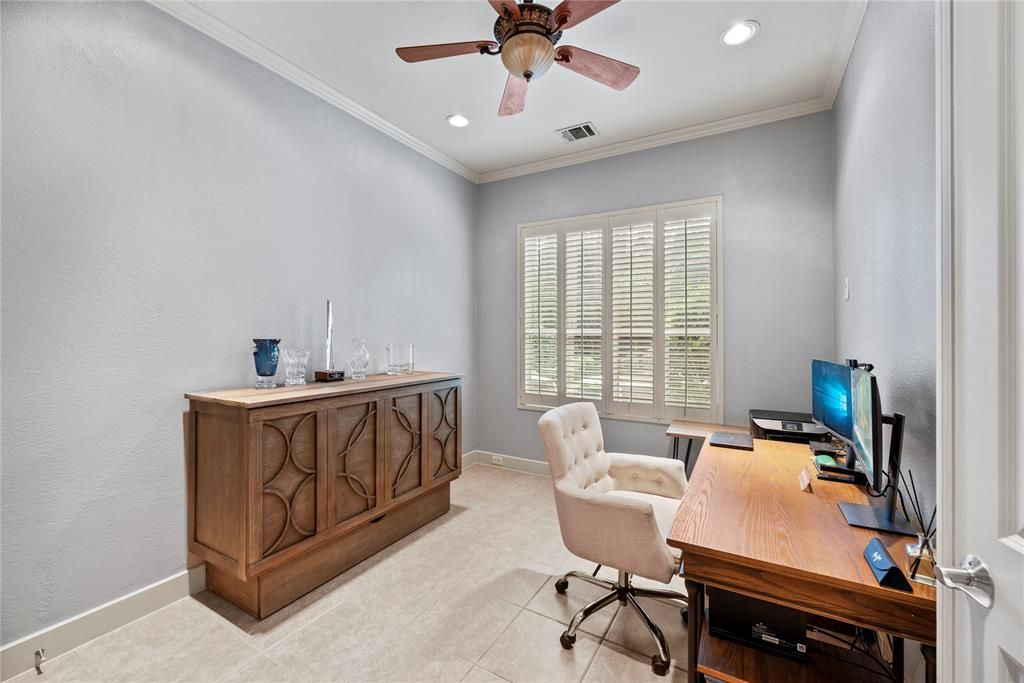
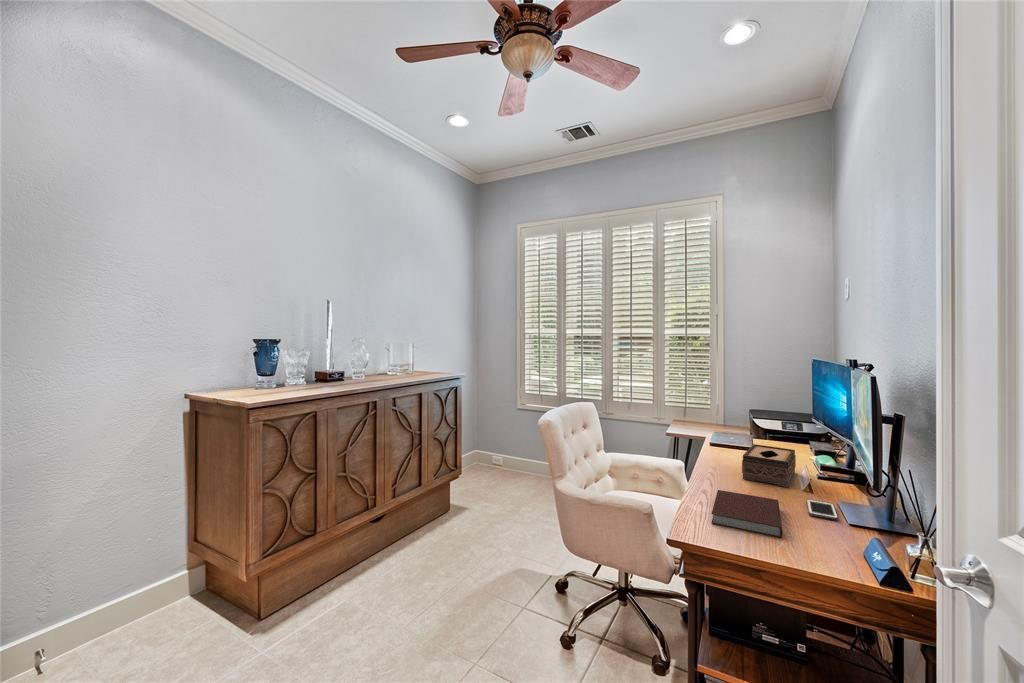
+ notebook [711,489,784,539]
+ cell phone [806,498,839,521]
+ tissue box [741,443,797,488]
